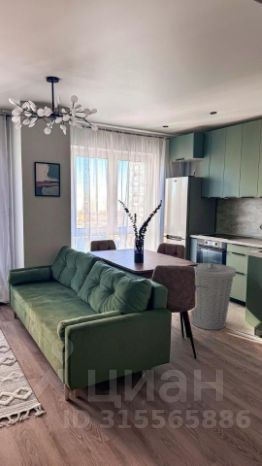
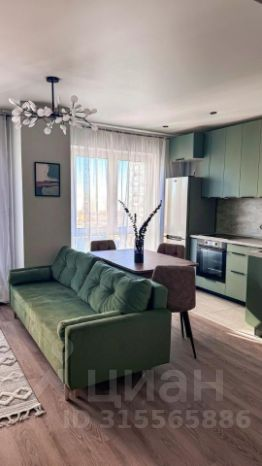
- trash can [190,262,238,331]
